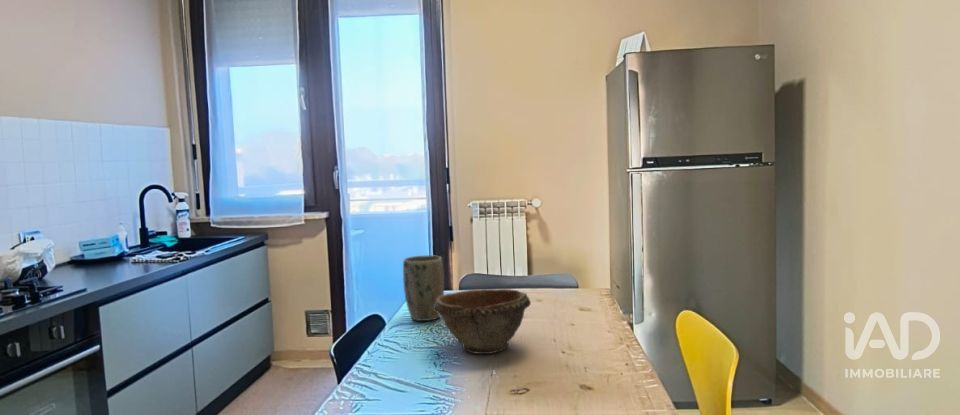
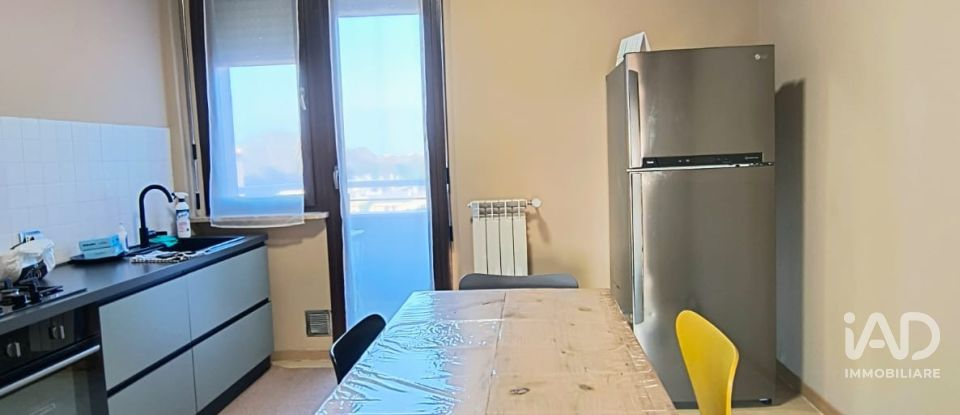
- plant pot [402,254,445,322]
- bowl [434,288,532,355]
